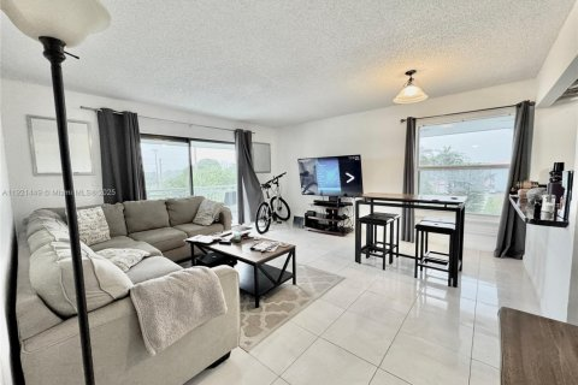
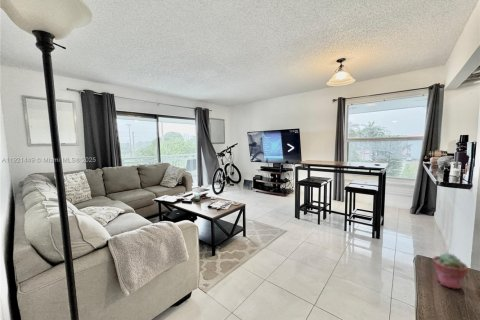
+ potted succulent [431,252,469,290]
